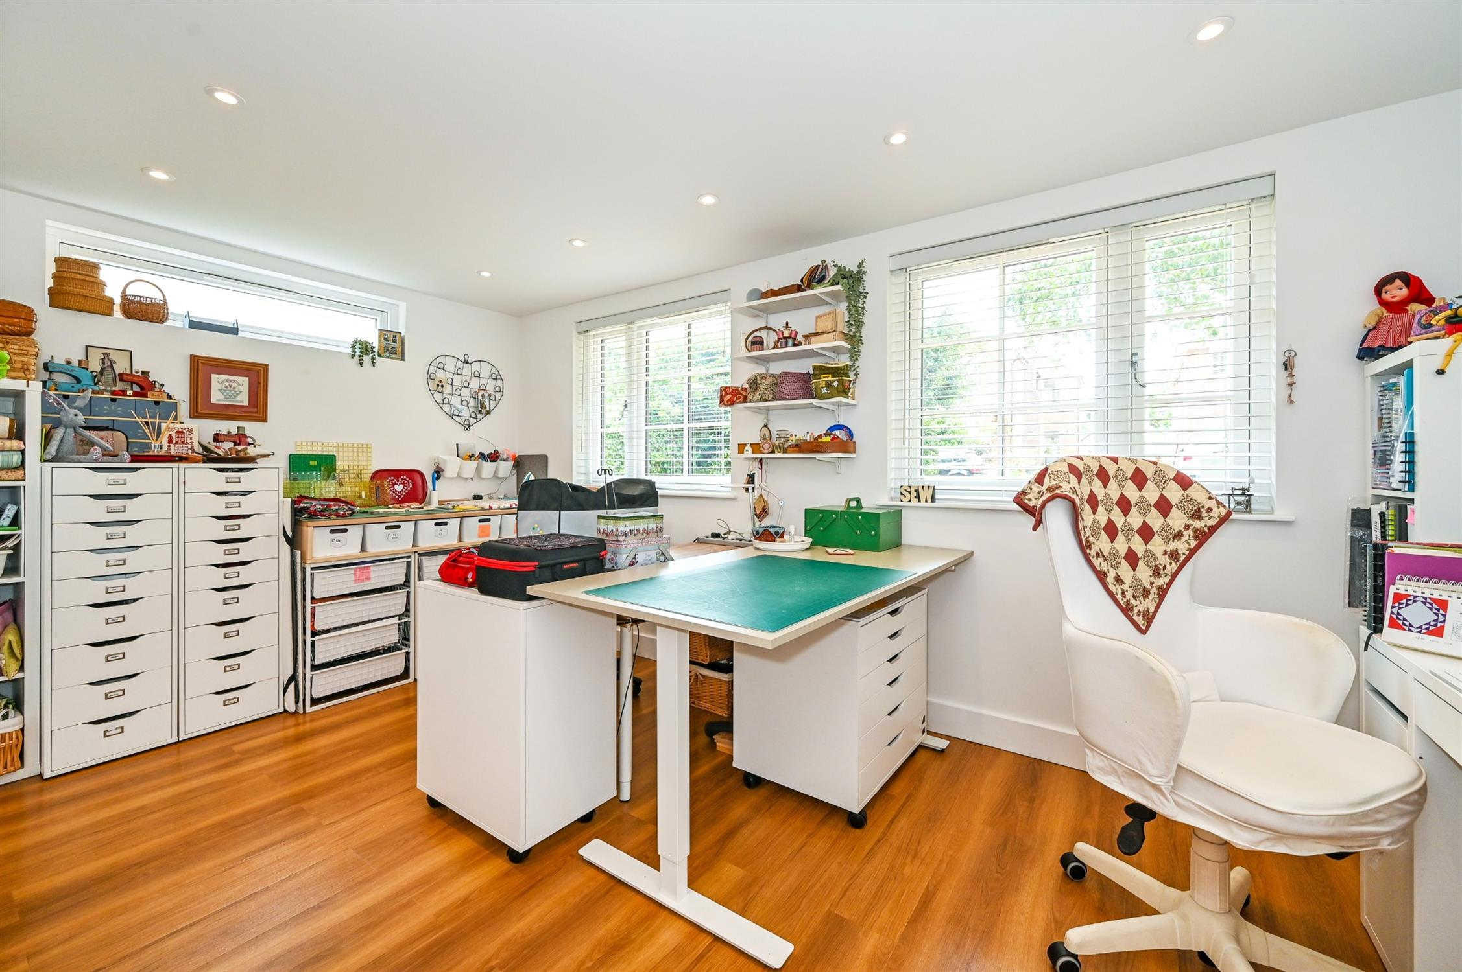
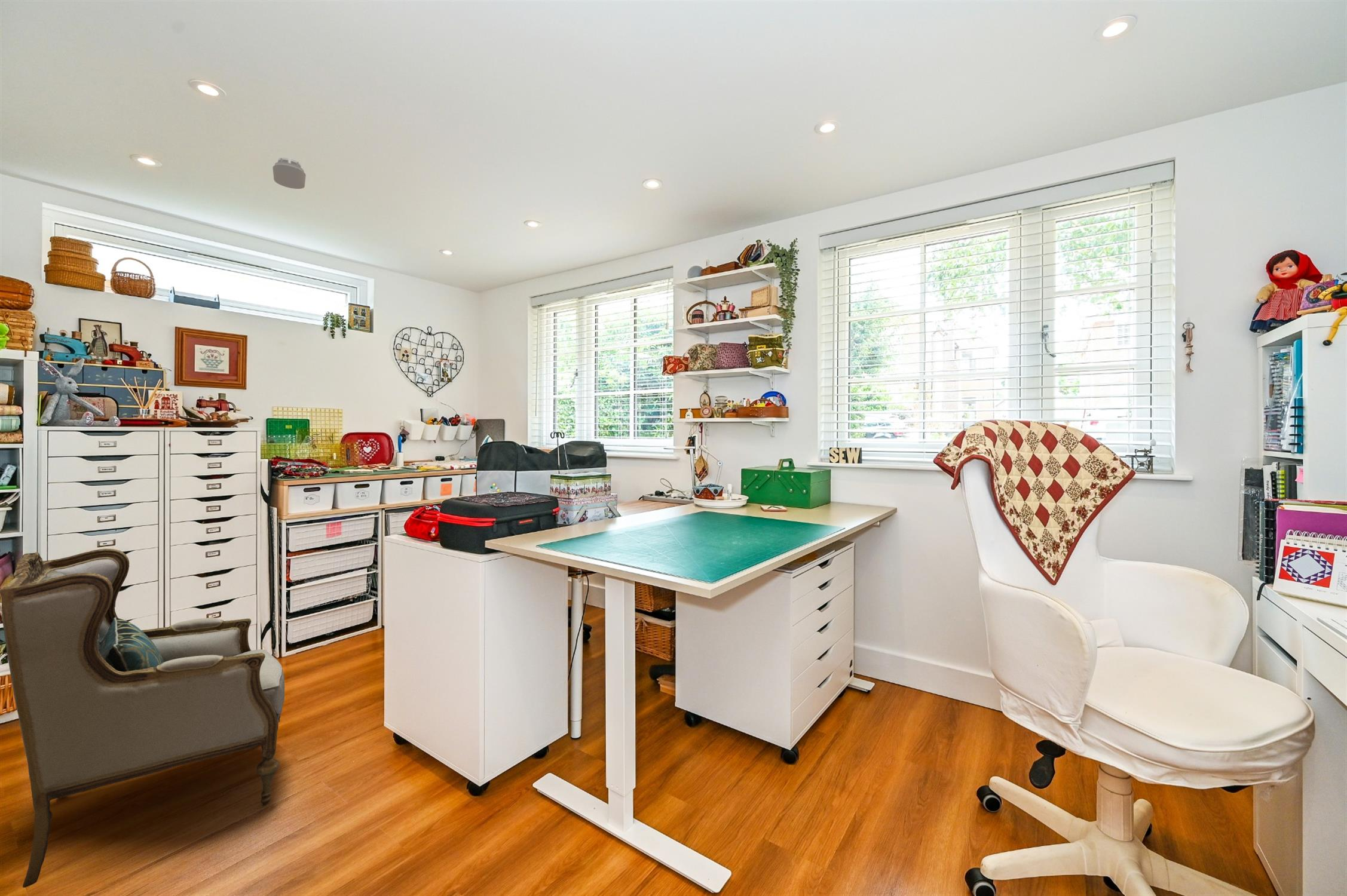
+ armchair [0,548,285,888]
+ smoke detector [272,157,307,189]
